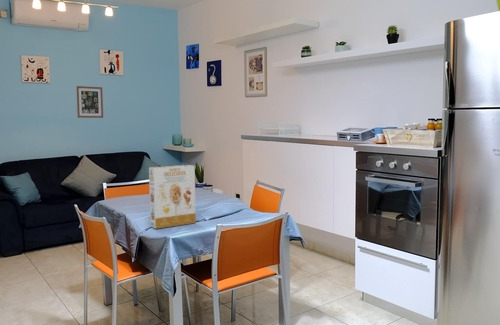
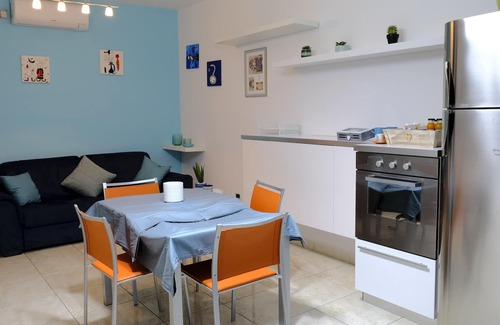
- wall art [76,85,104,119]
- cereal box [148,164,197,230]
